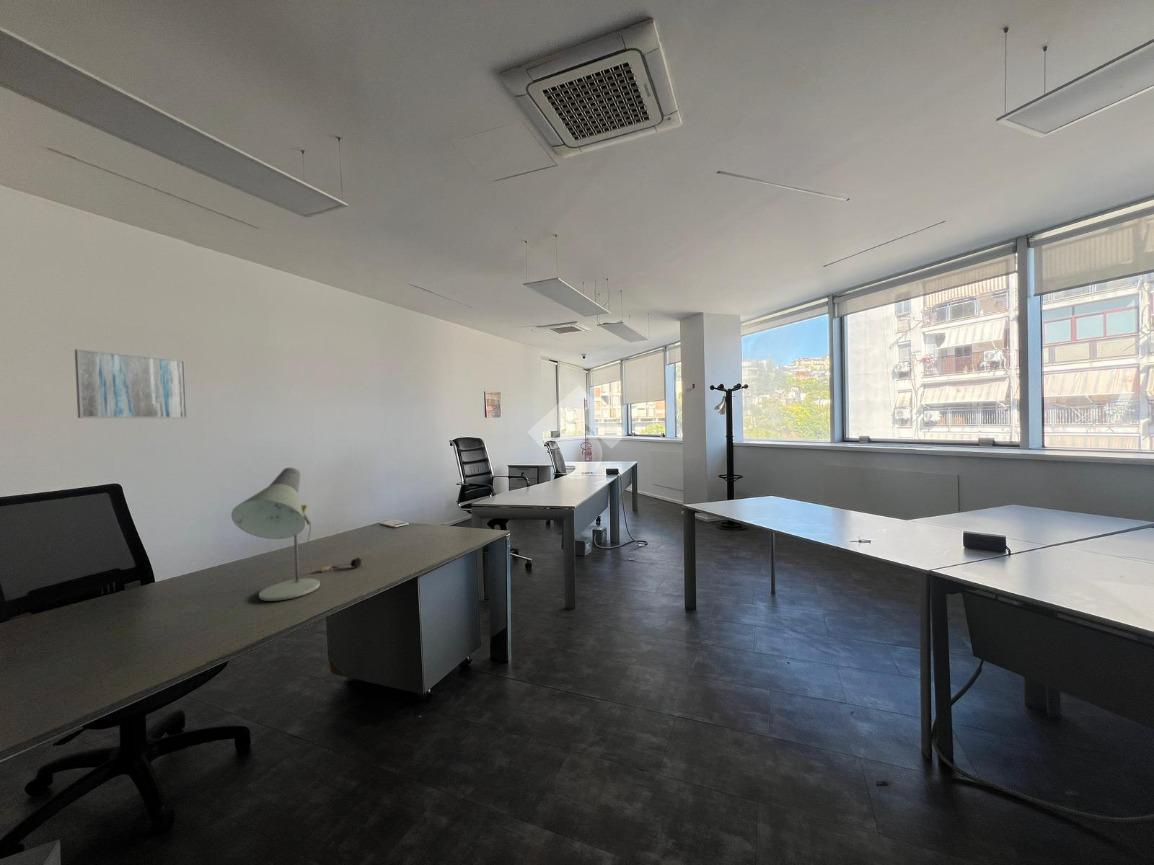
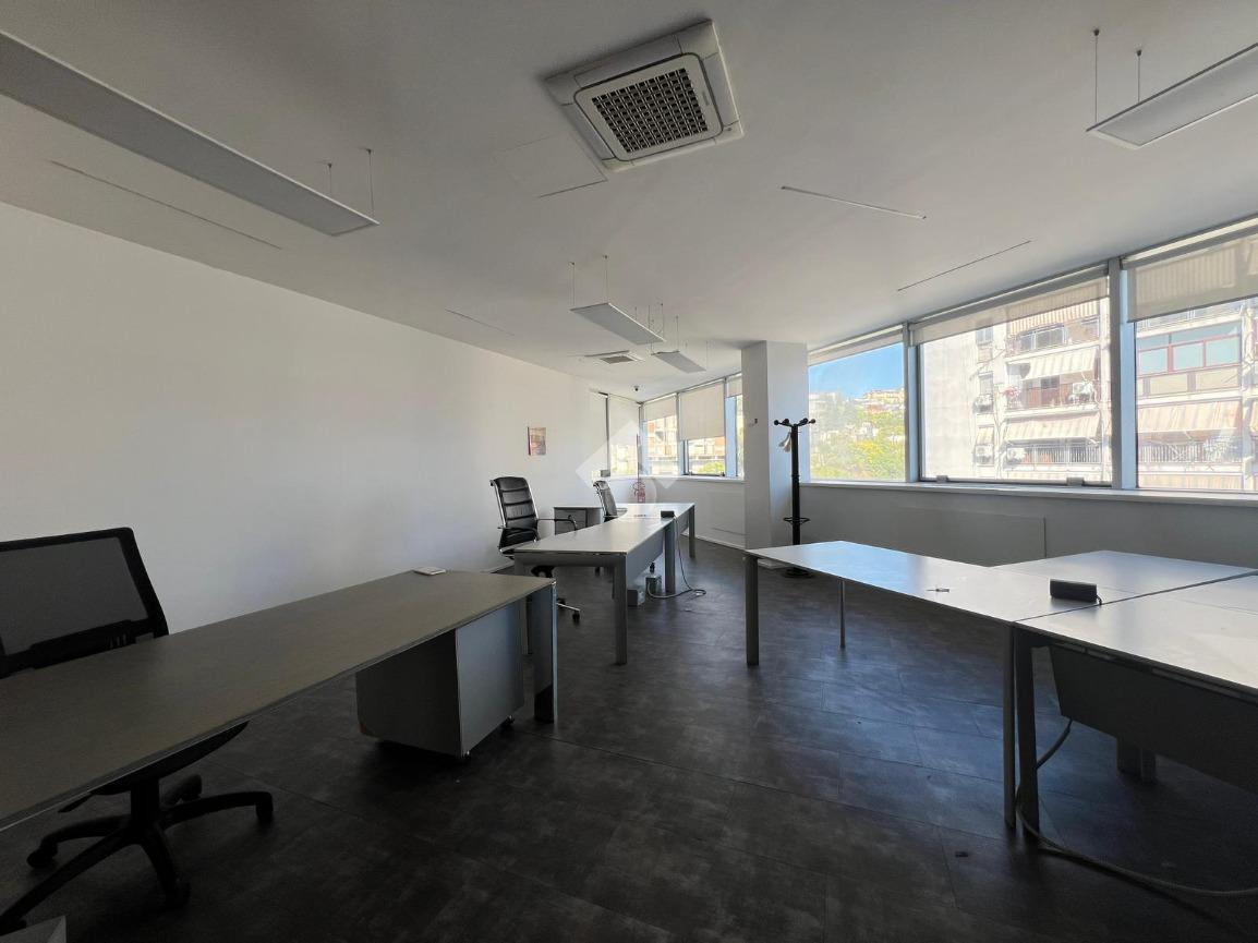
- desk lamp [231,467,364,602]
- wall art [74,348,188,419]
